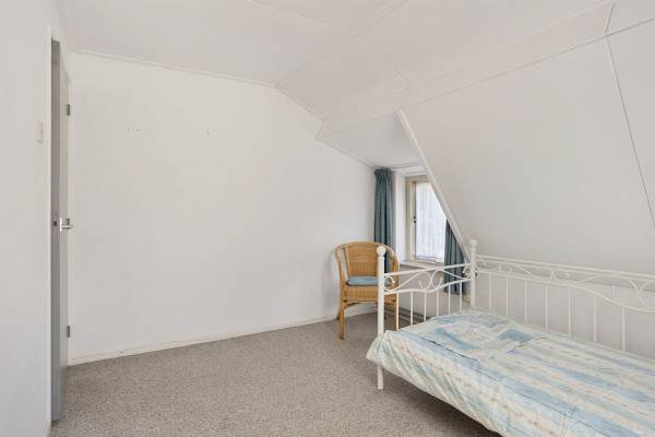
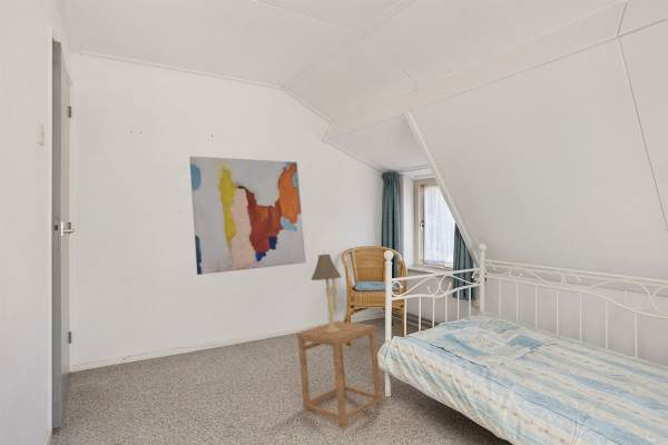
+ side table [295,320,384,429]
+ wall art [189,155,306,276]
+ table lamp [310,248,343,333]
